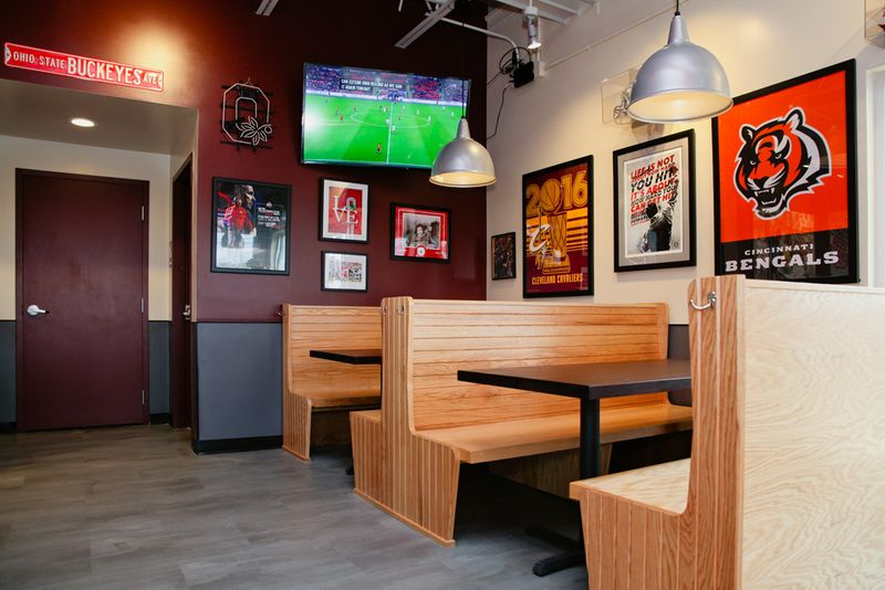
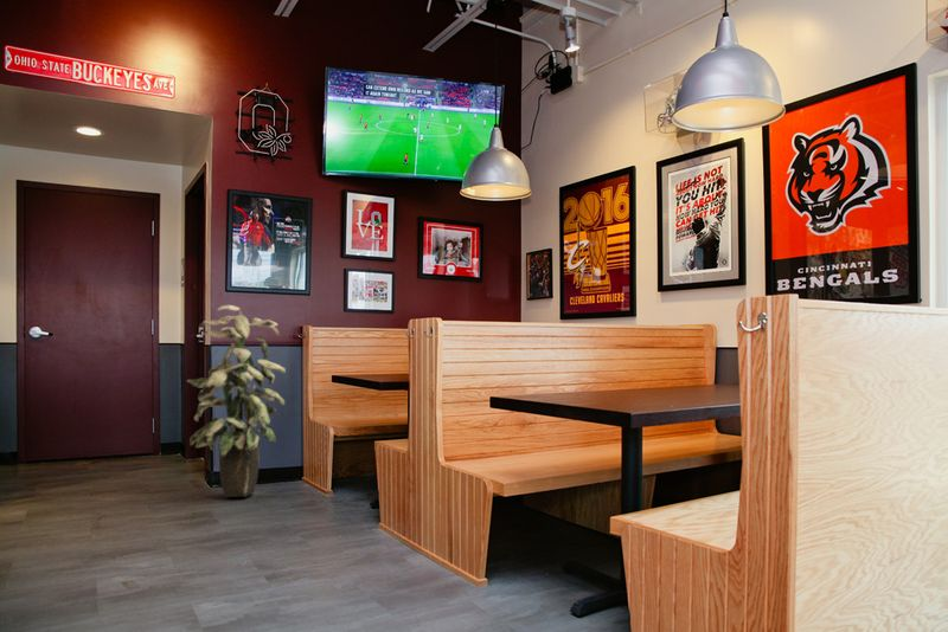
+ indoor plant [186,304,287,498]
